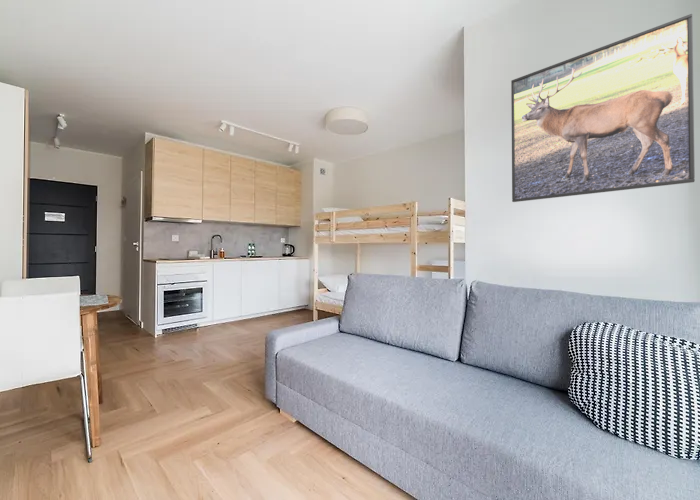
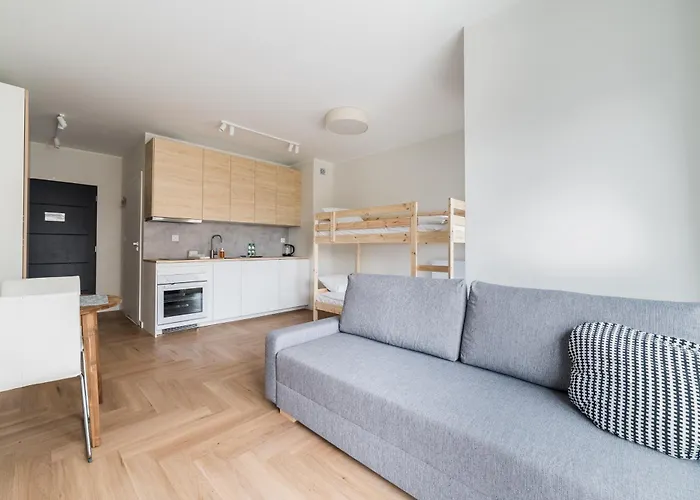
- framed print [510,13,696,203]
